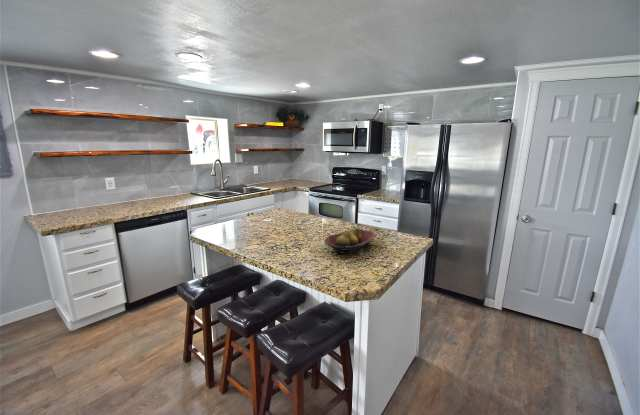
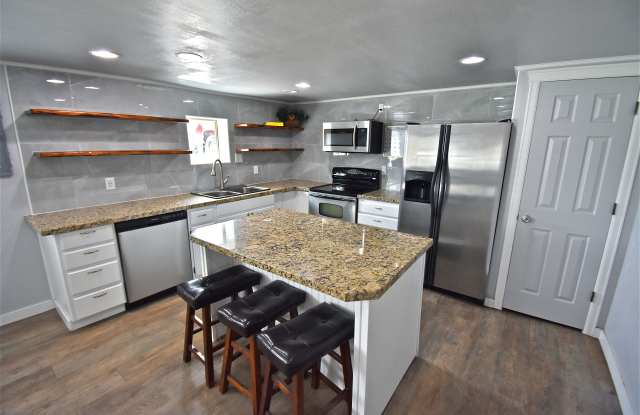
- fruit bowl [323,227,377,255]
